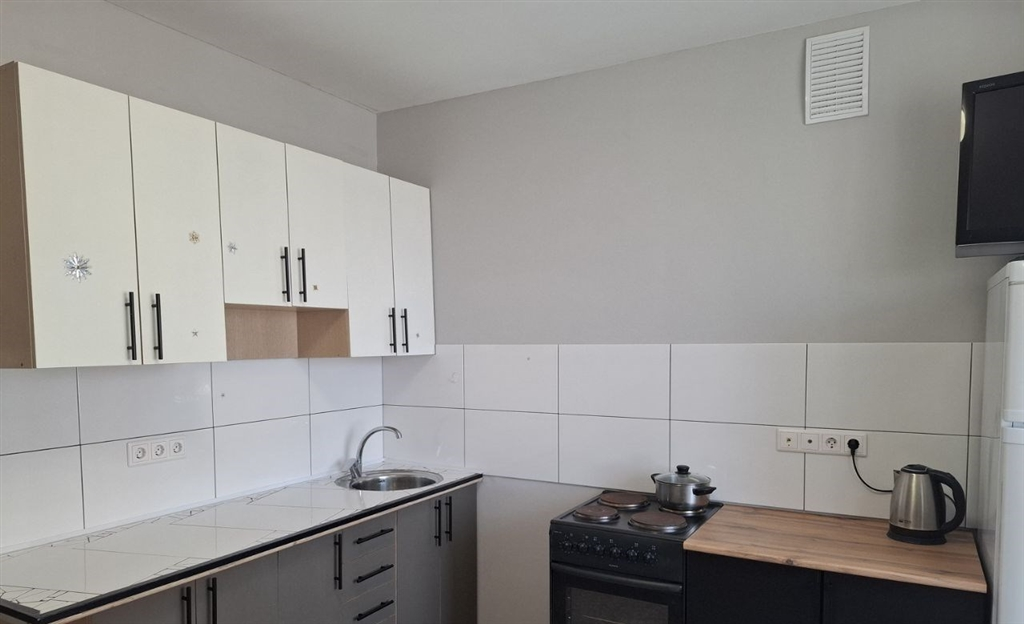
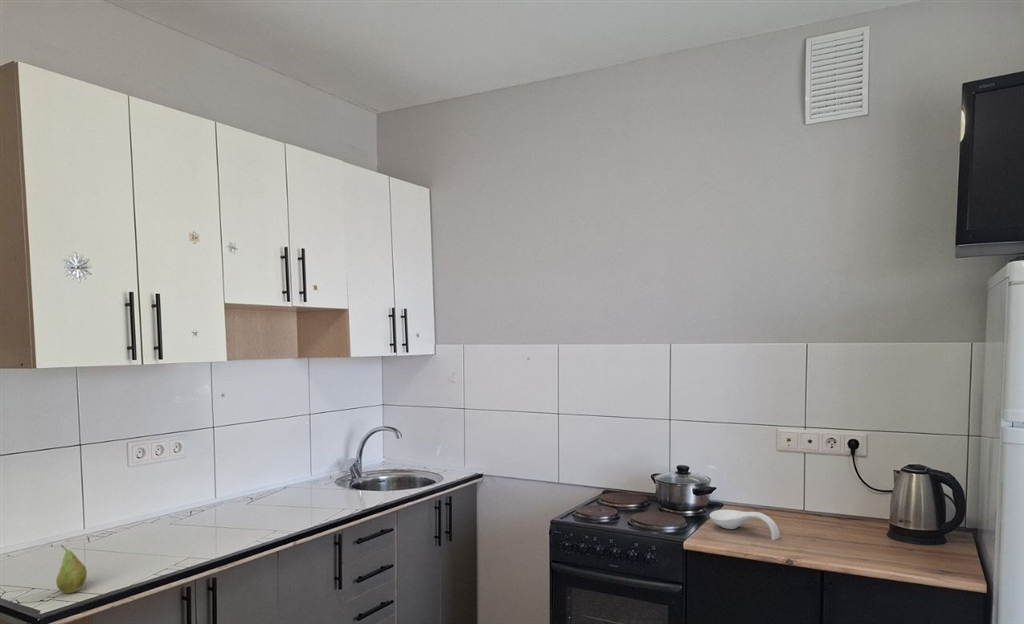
+ fruit [55,544,88,594]
+ spoon rest [709,509,781,541]
